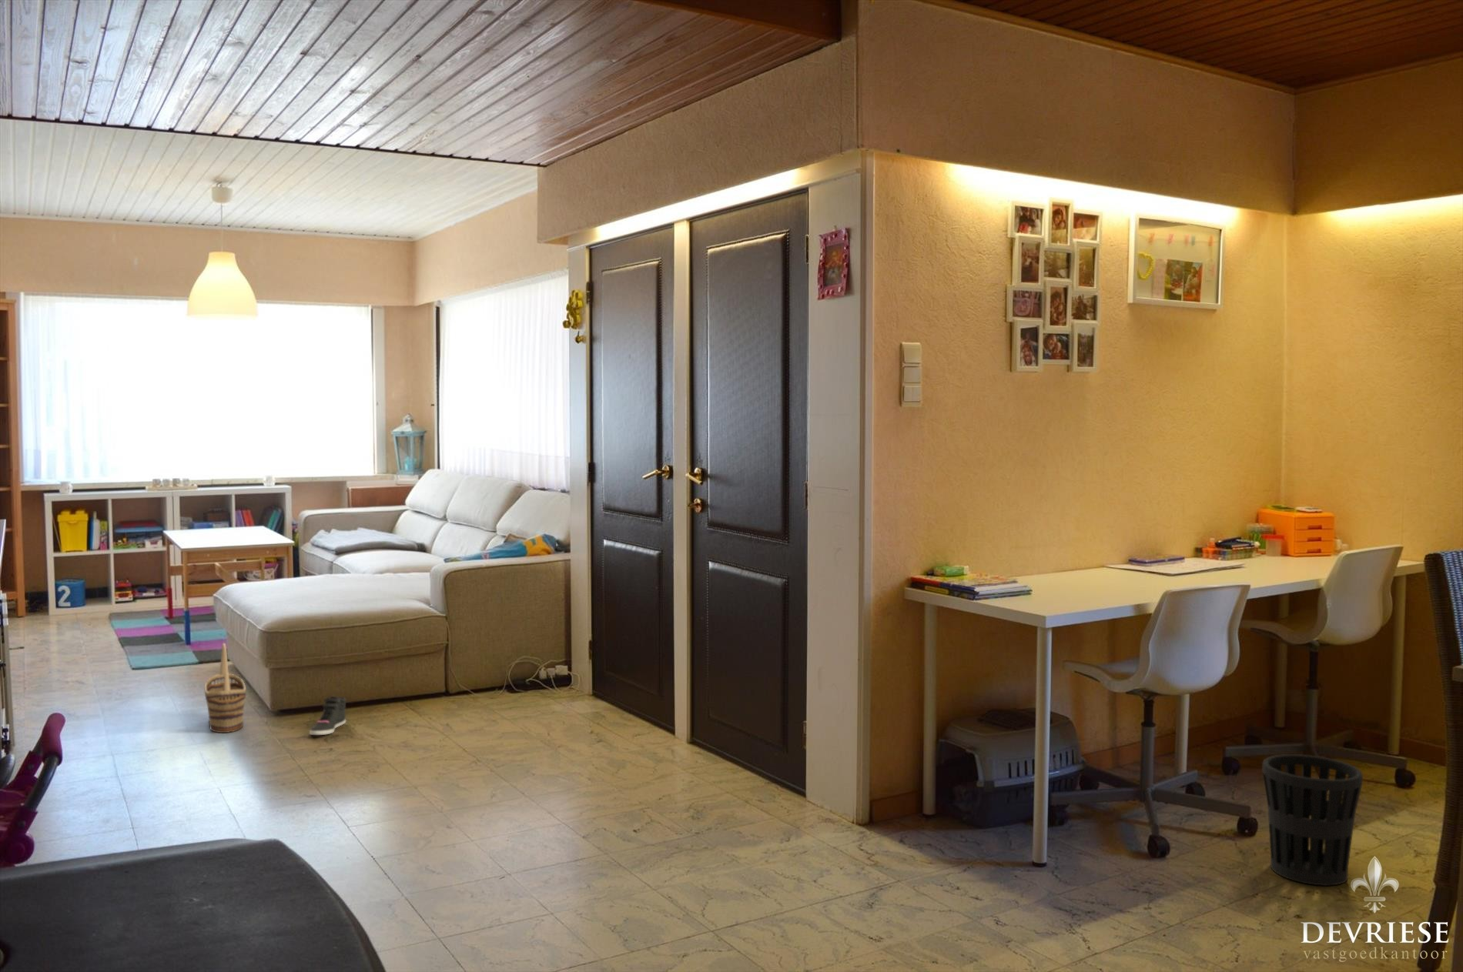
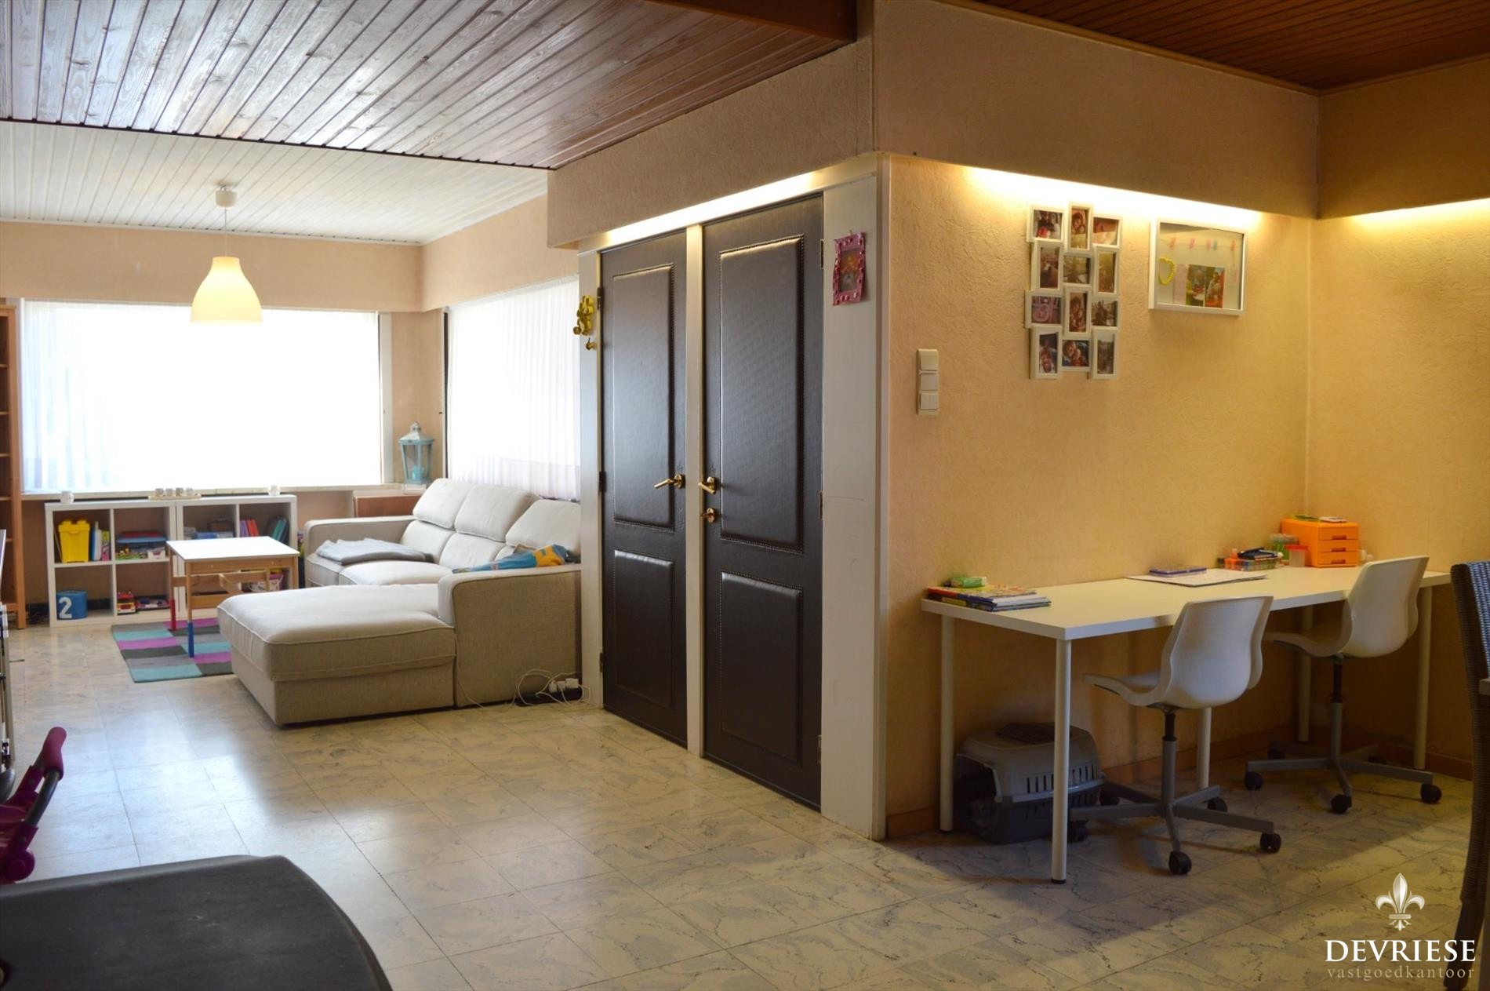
- wastebasket [1261,754,1363,886]
- sneaker [308,695,346,736]
- basket [204,642,246,733]
